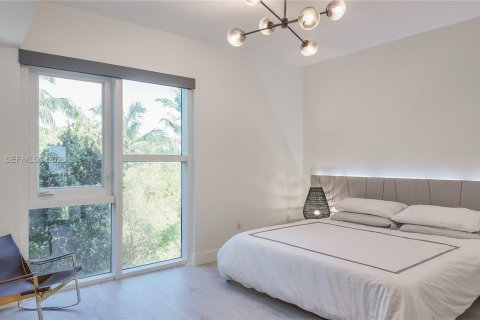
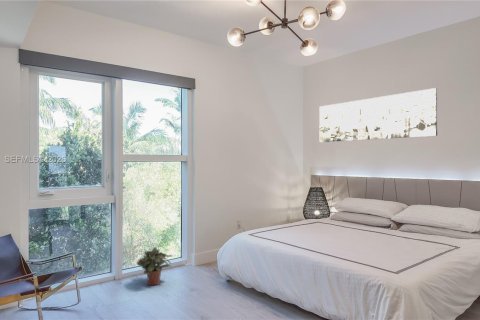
+ potted plant [136,246,173,286]
+ wall art [318,87,438,143]
